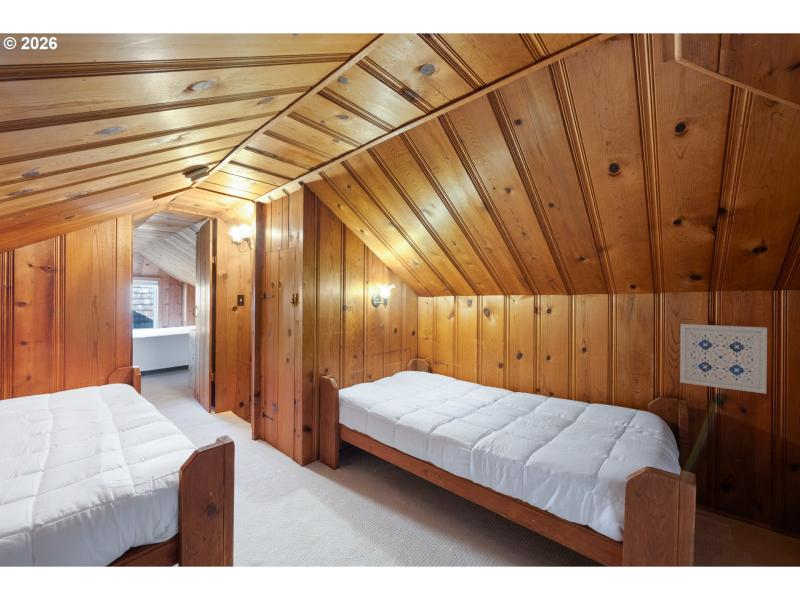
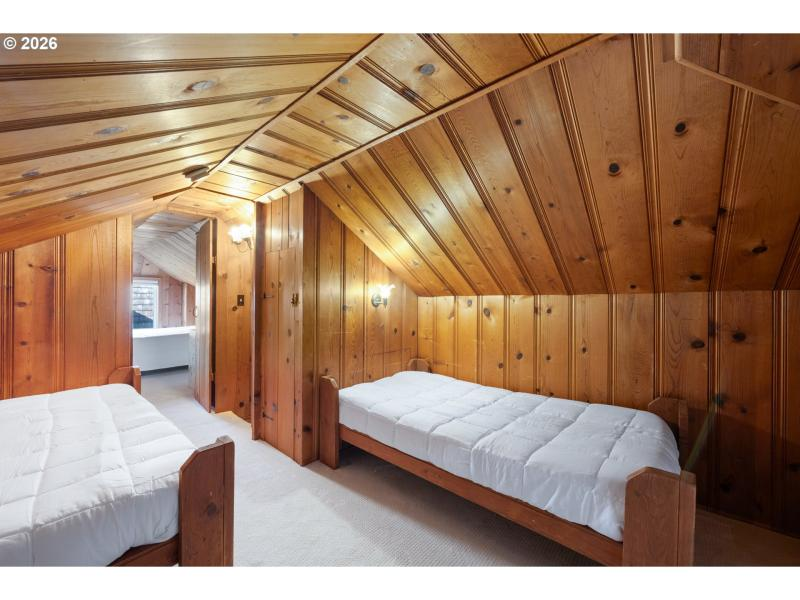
- wall art [679,323,768,395]
